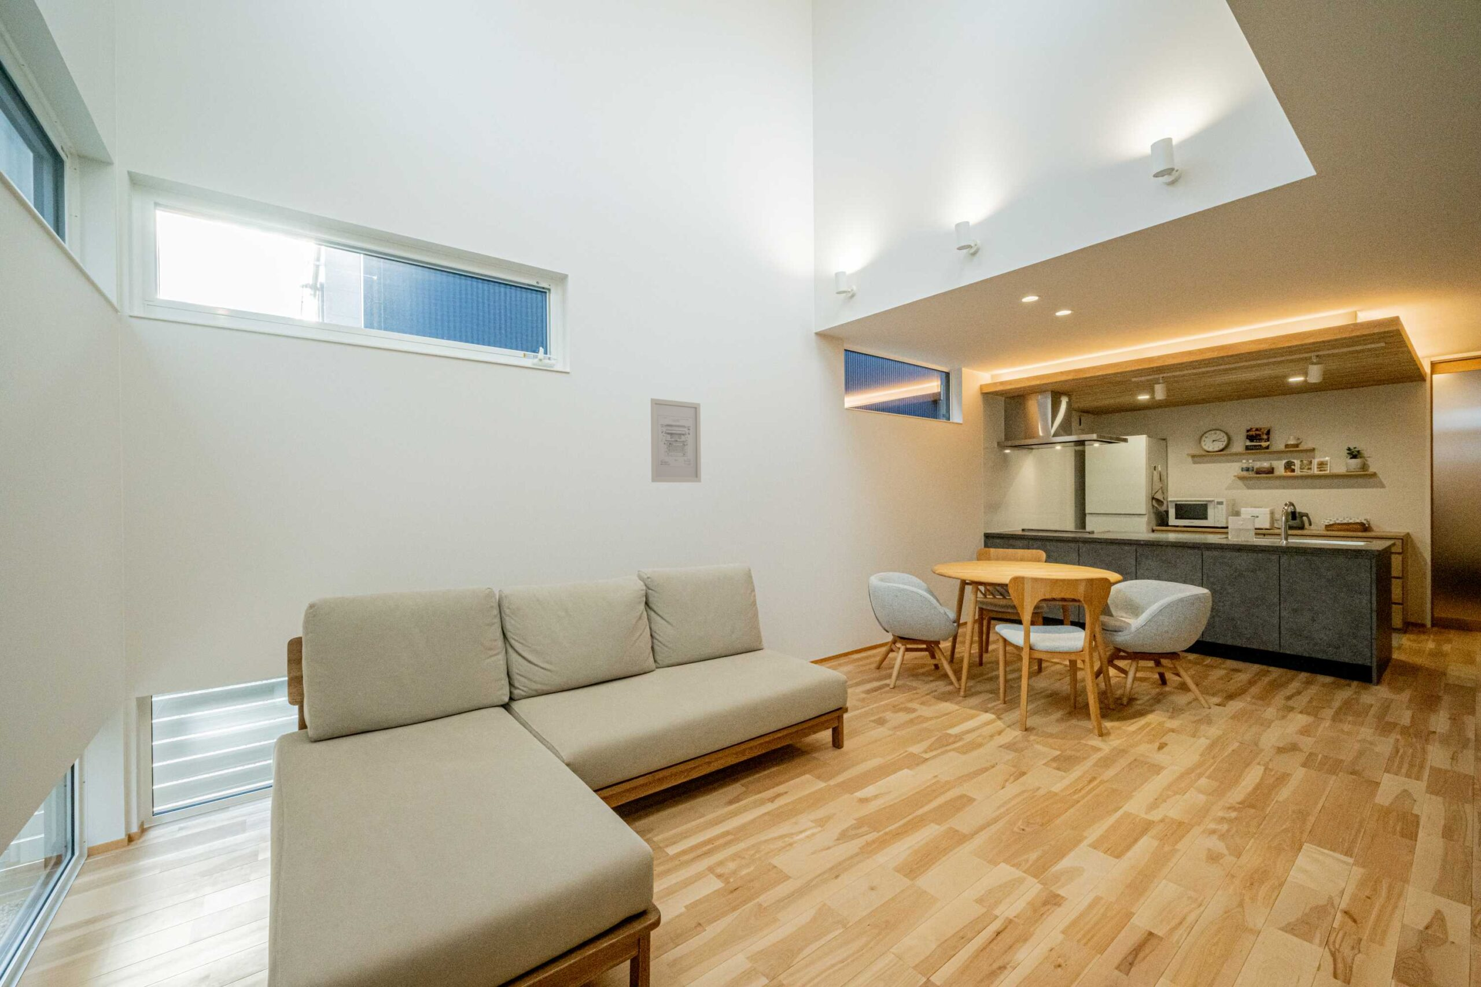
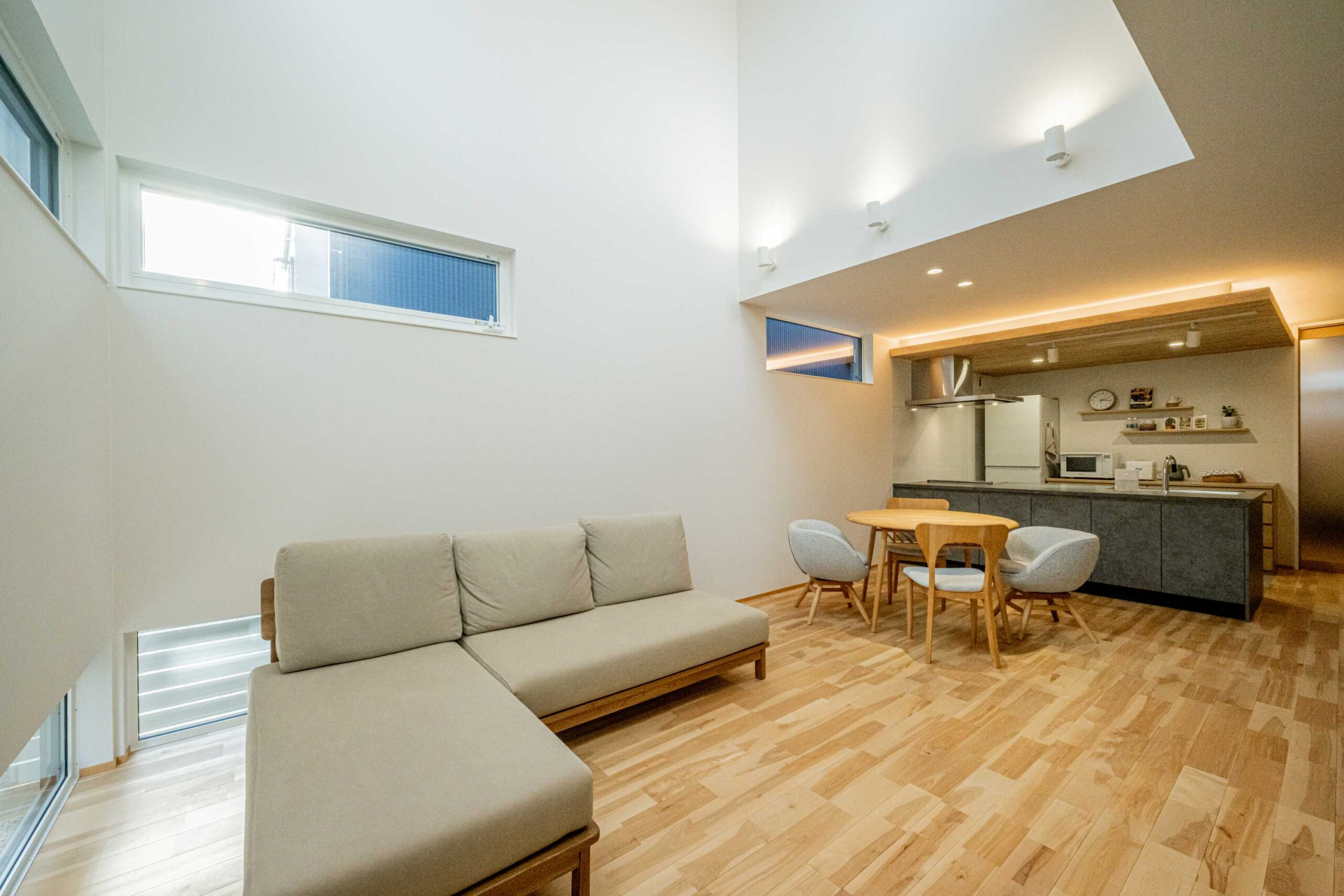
- wall art [649,398,702,482]
